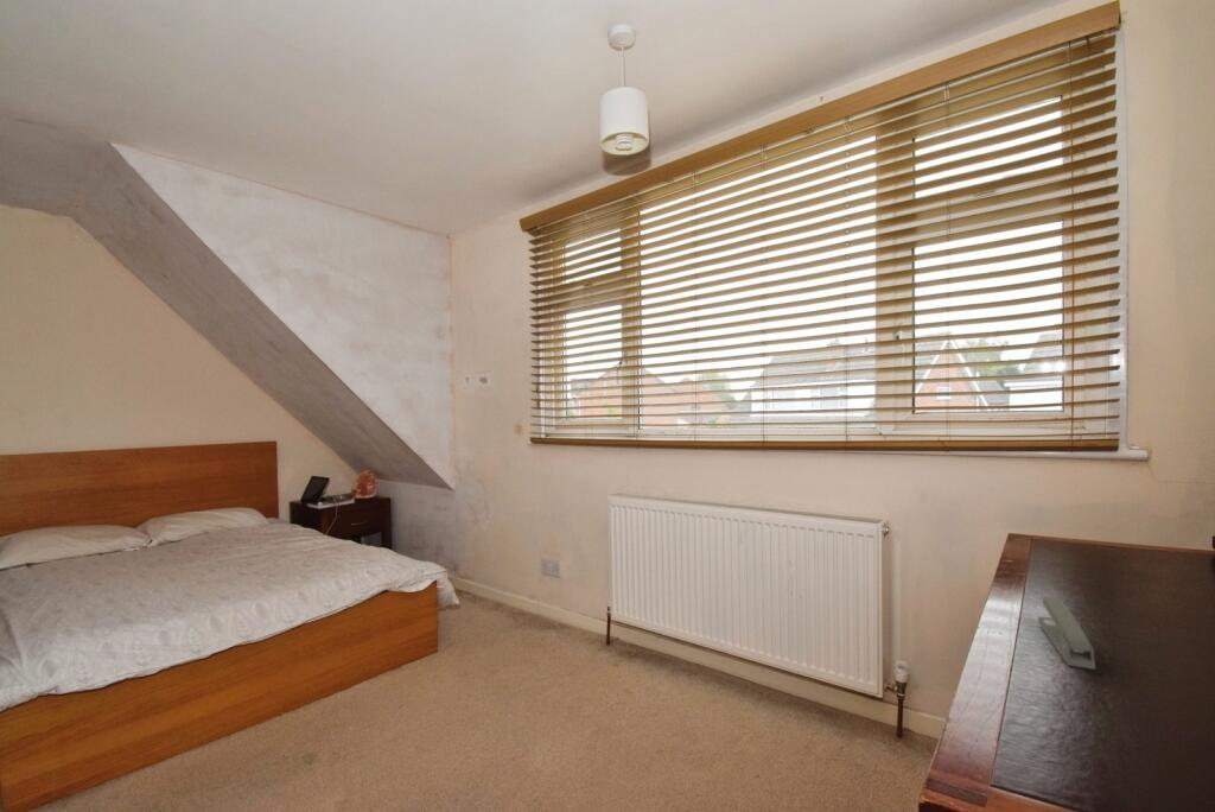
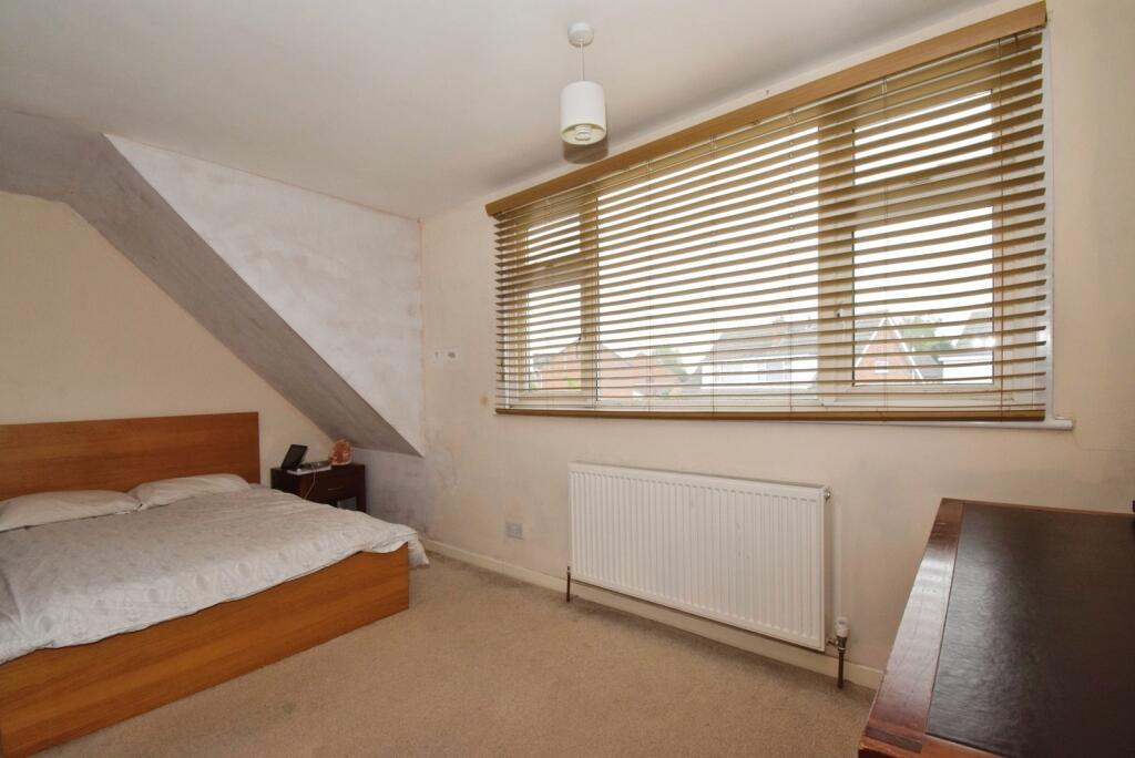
- stapler [1037,595,1096,671]
